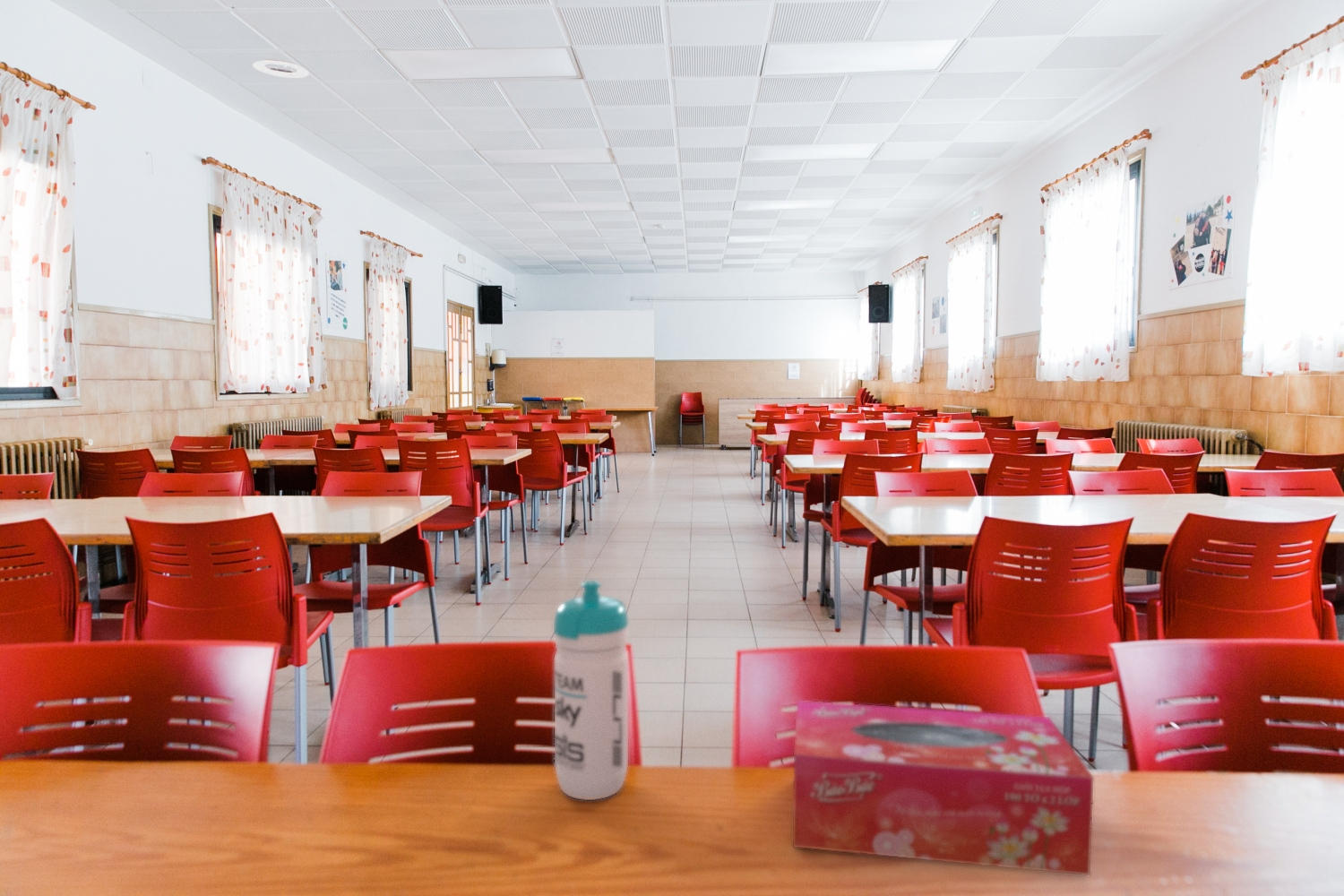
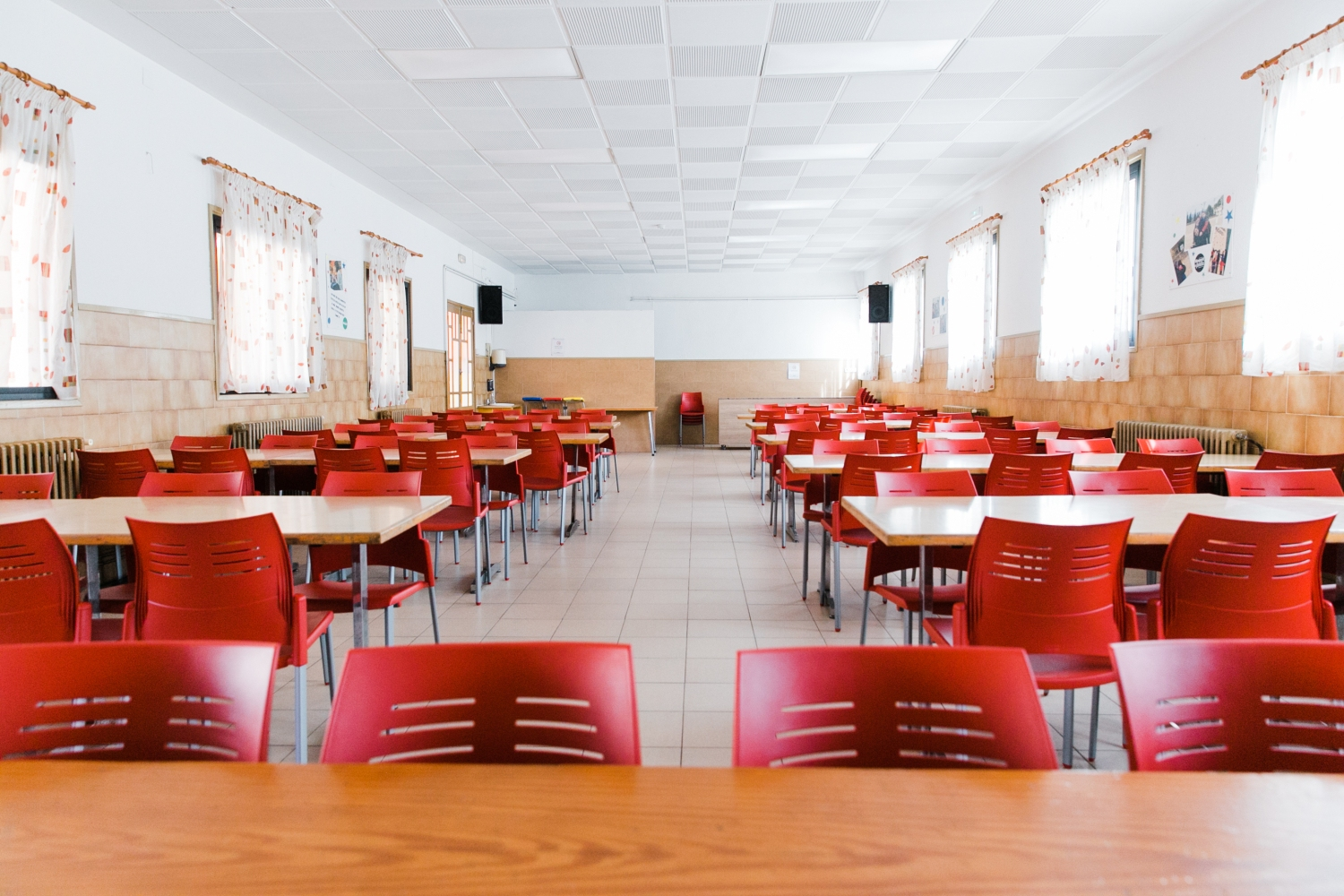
- tissue box [792,700,1094,876]
- water bottle [553,580,629,801]
- ceiling vent [252,58,310,79]
